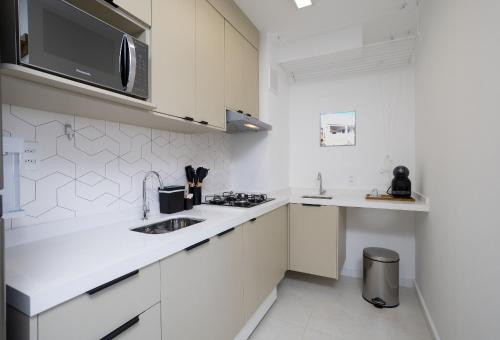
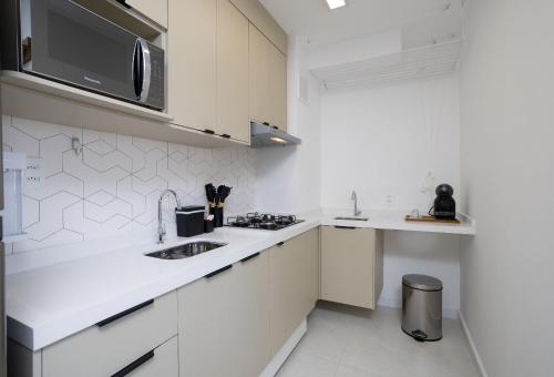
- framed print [319,109,357,148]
